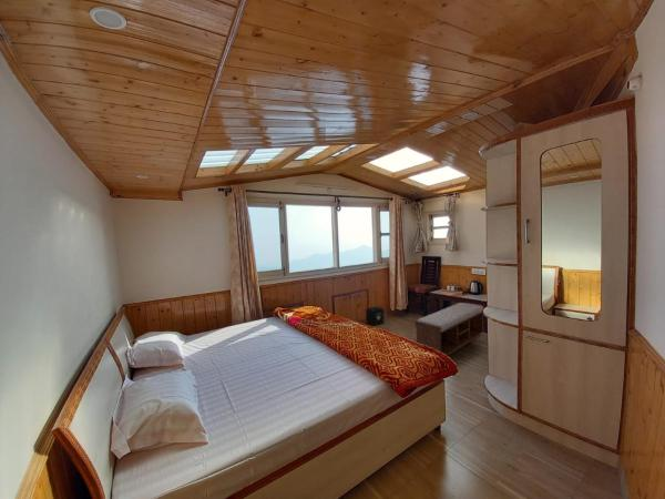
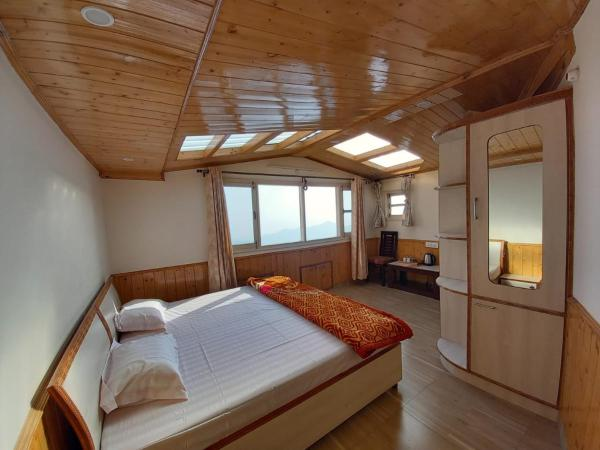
- air purifier [365,305,386,327]
- bench [415,302,485,357]
